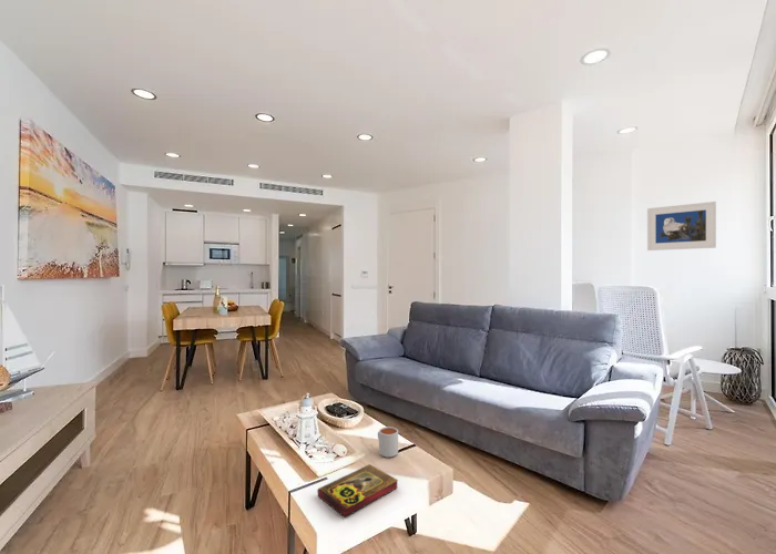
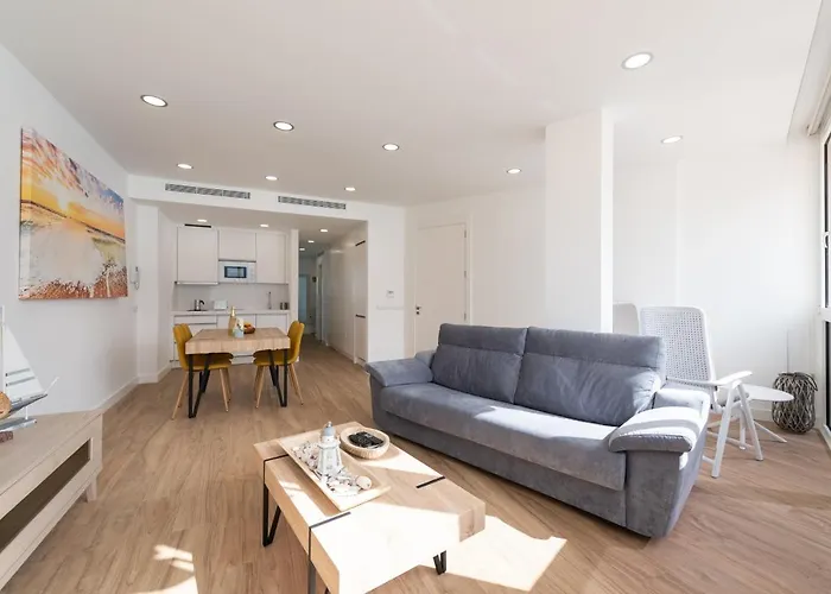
- book [316,463,399,519]
- mug [377,425,399,459]
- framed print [646,201,717,252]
